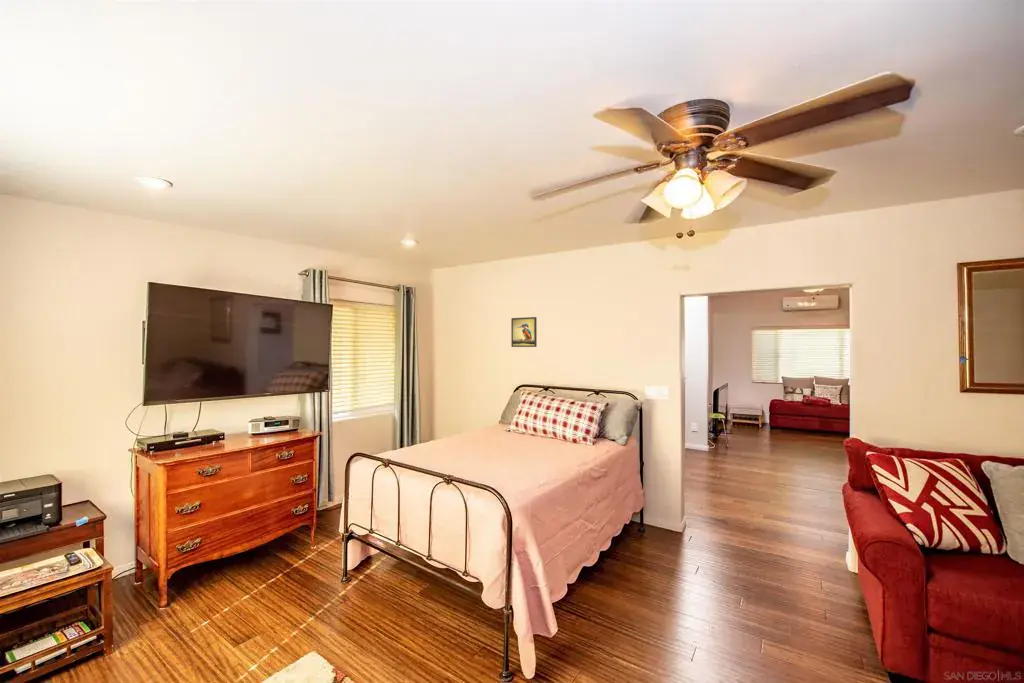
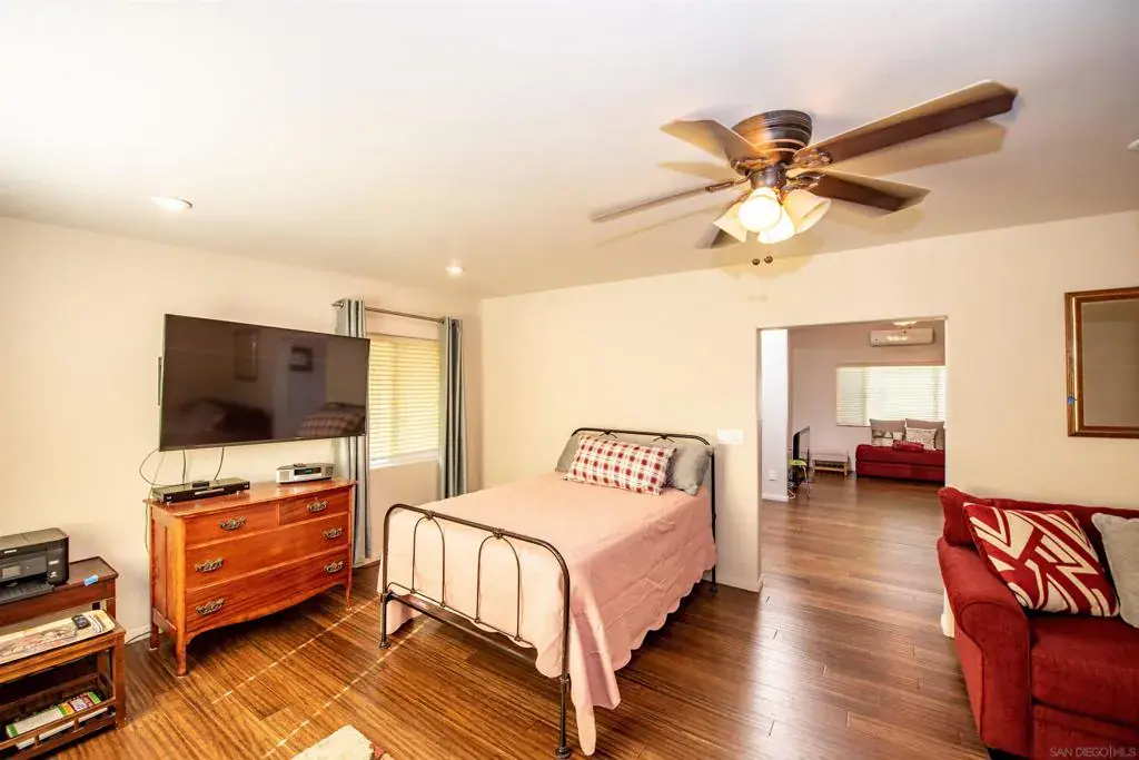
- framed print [510,316,538,348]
